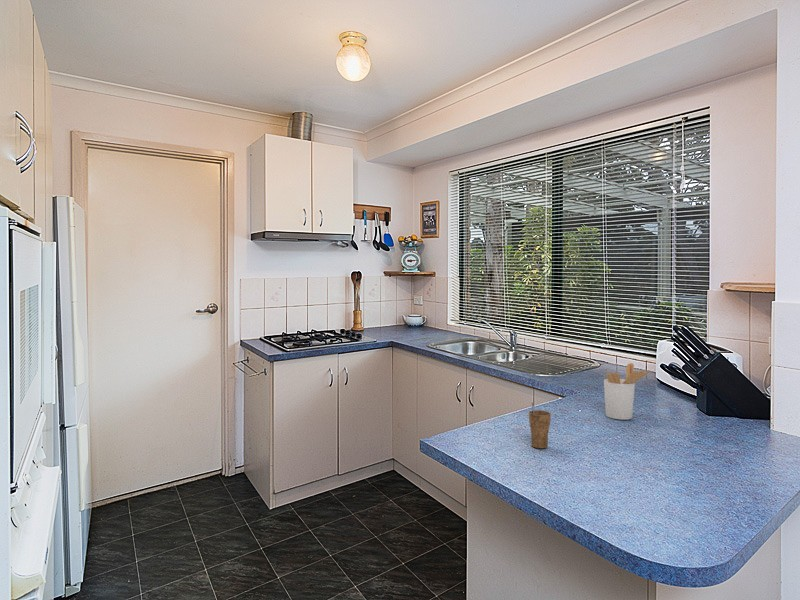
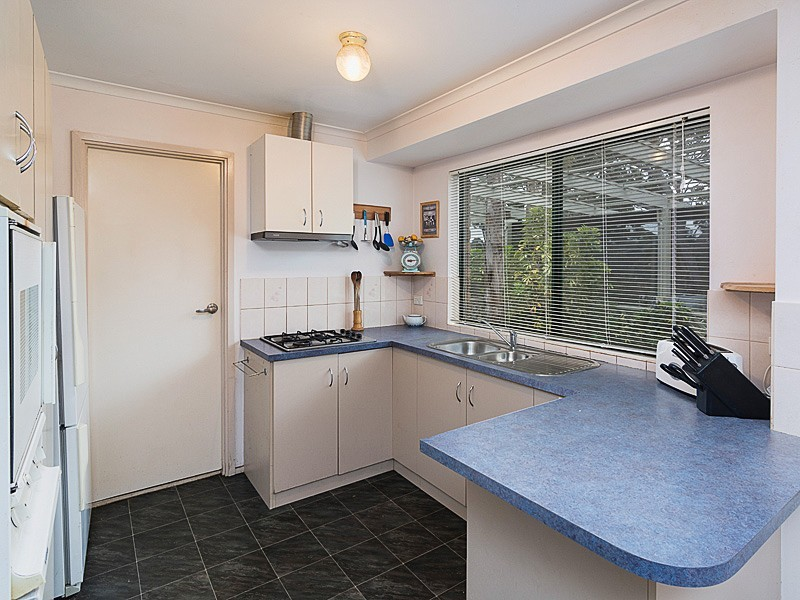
- cup [528,401,552,449]
- utensil holder [603,362,651,421]
